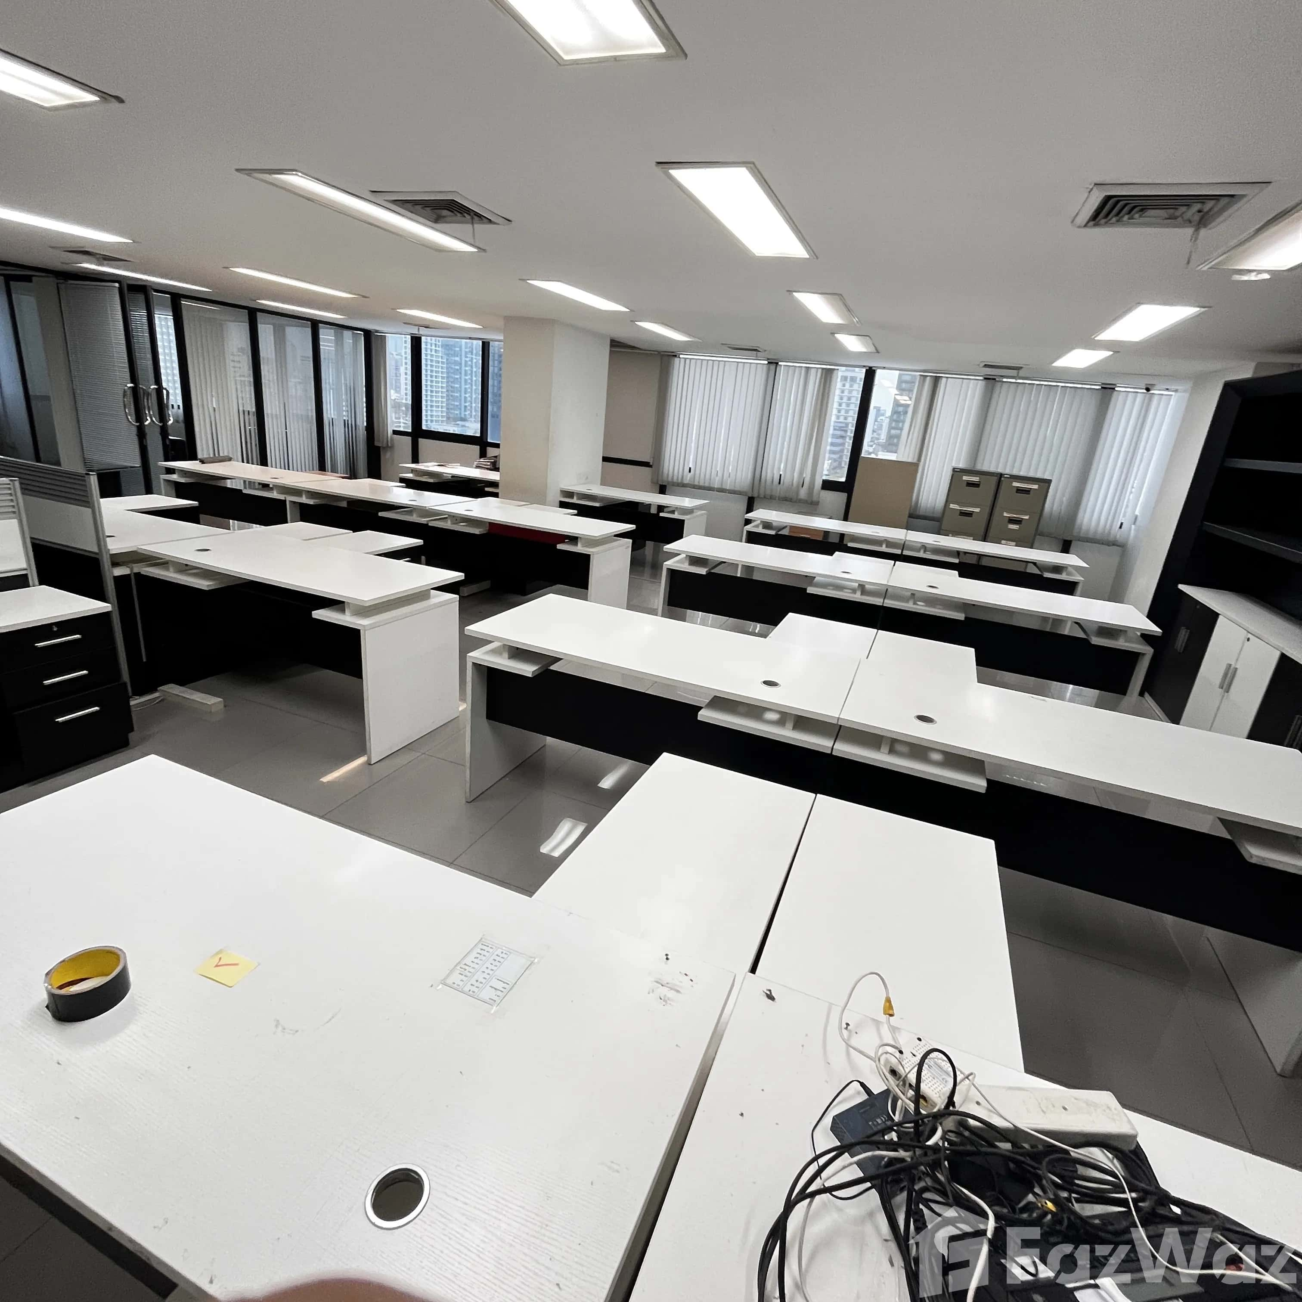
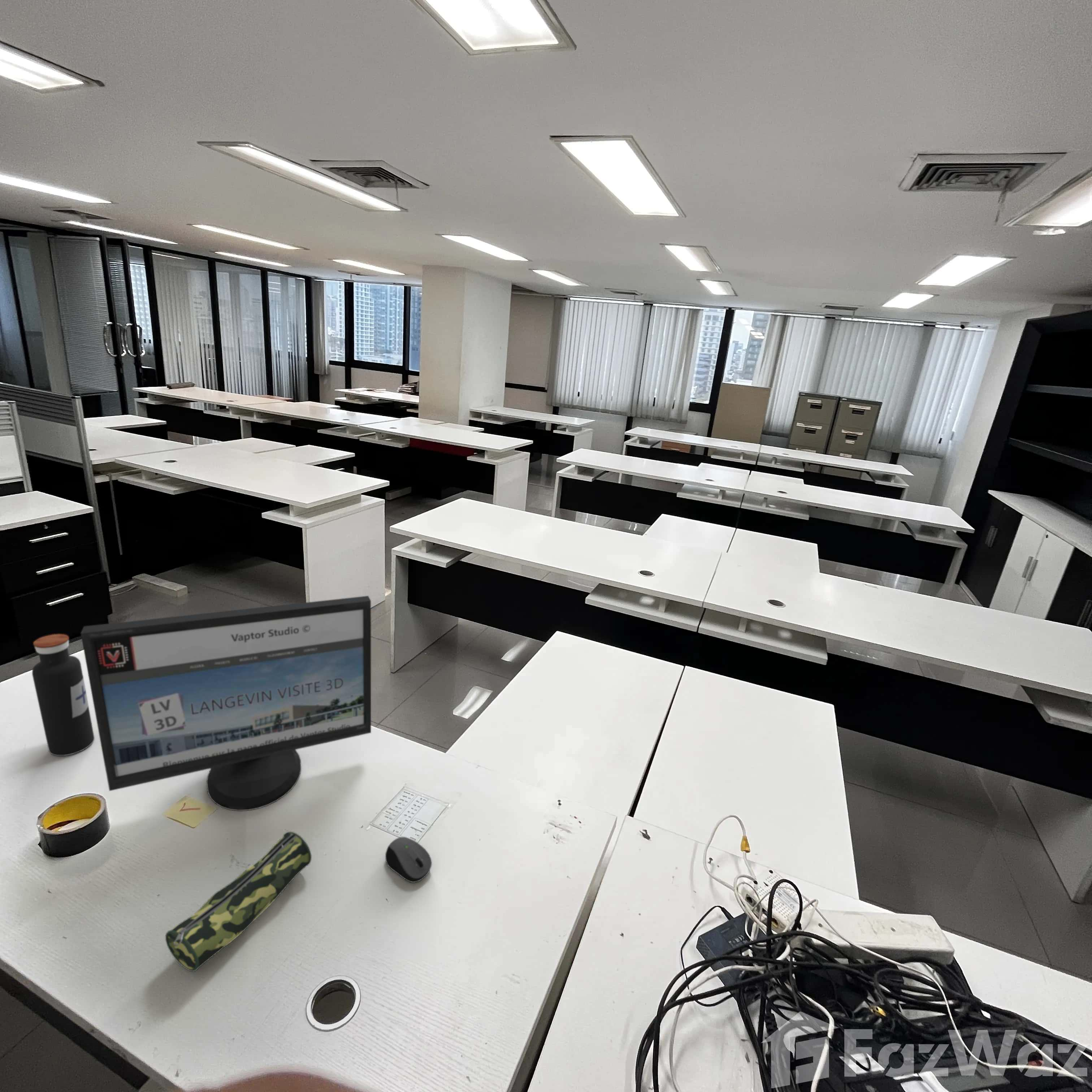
+ water bottle [32,634,95,757]
+ computer monitor [80,595,372,811]
+ pencil case [165,831,312,972]
+ computer mouse [385,837,432,883]
